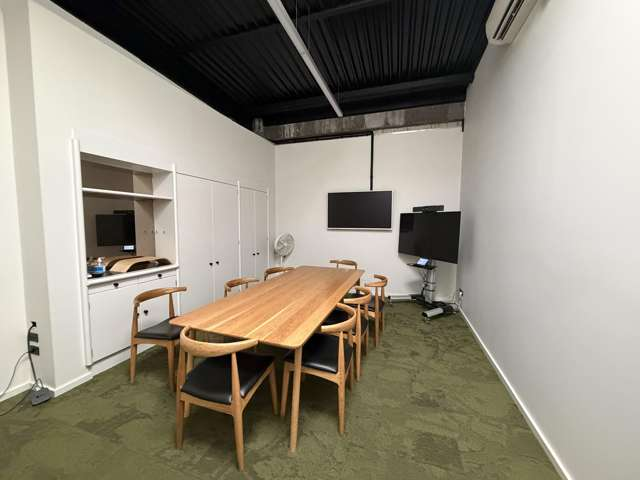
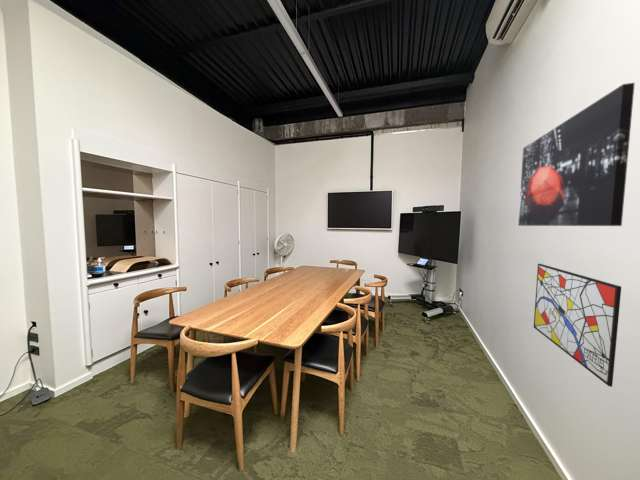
+ wall art [533,263,622,388]
+ wall art [517,82,636,227]
